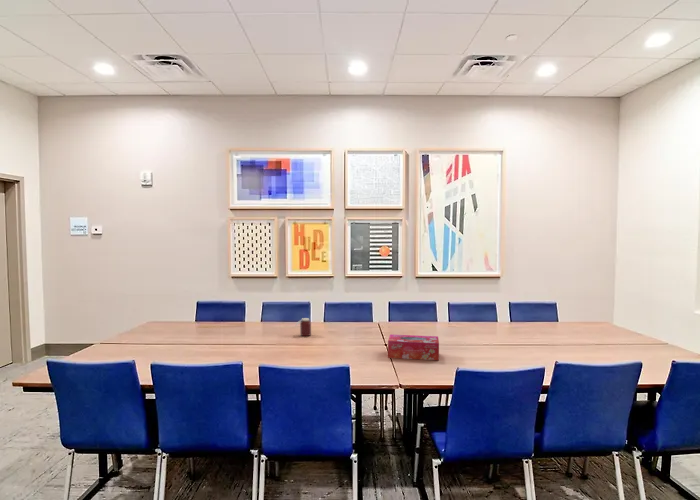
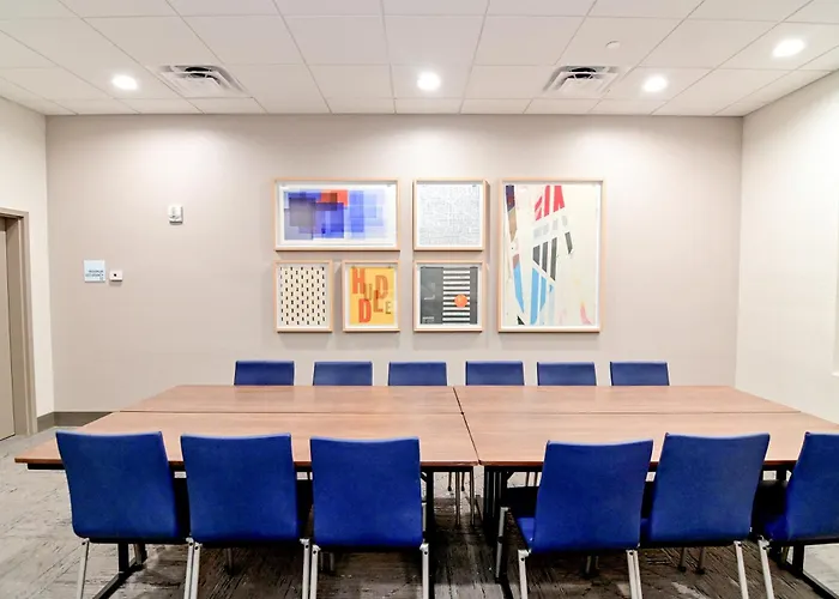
- tissue box [387,333,440,361]
- jar [294,317,312,337]
